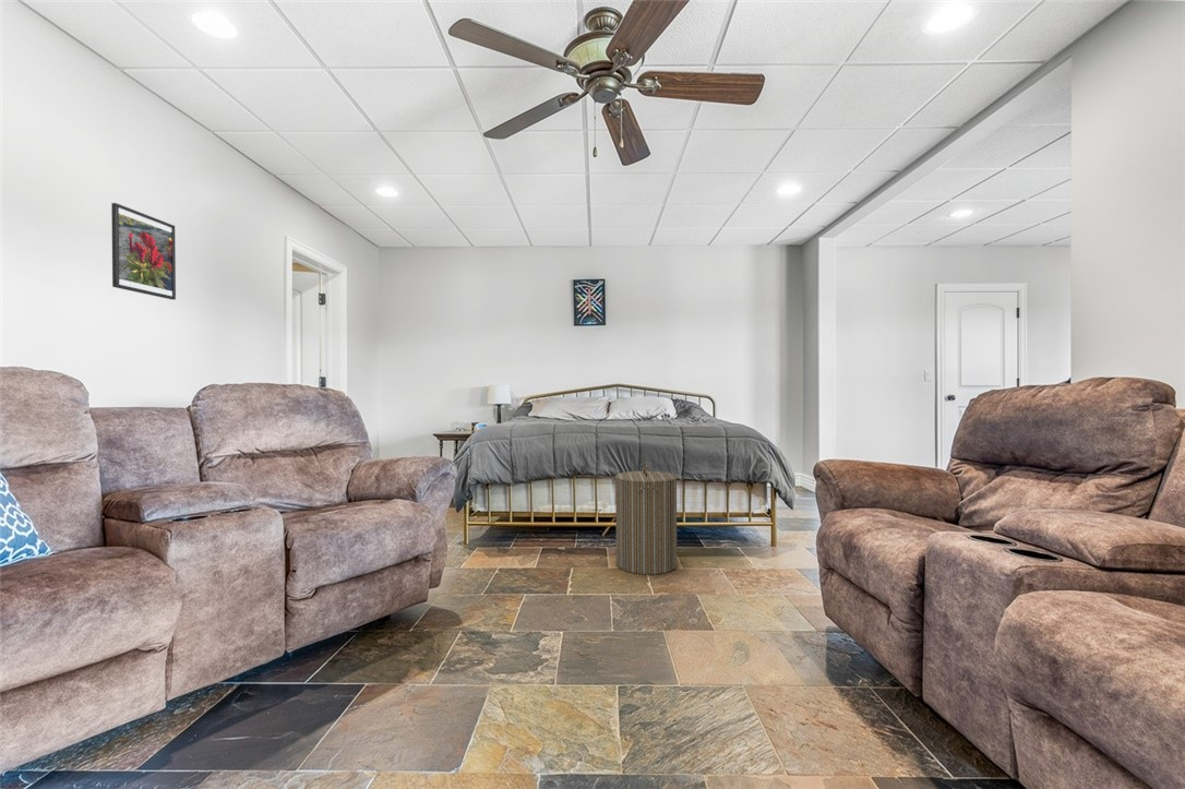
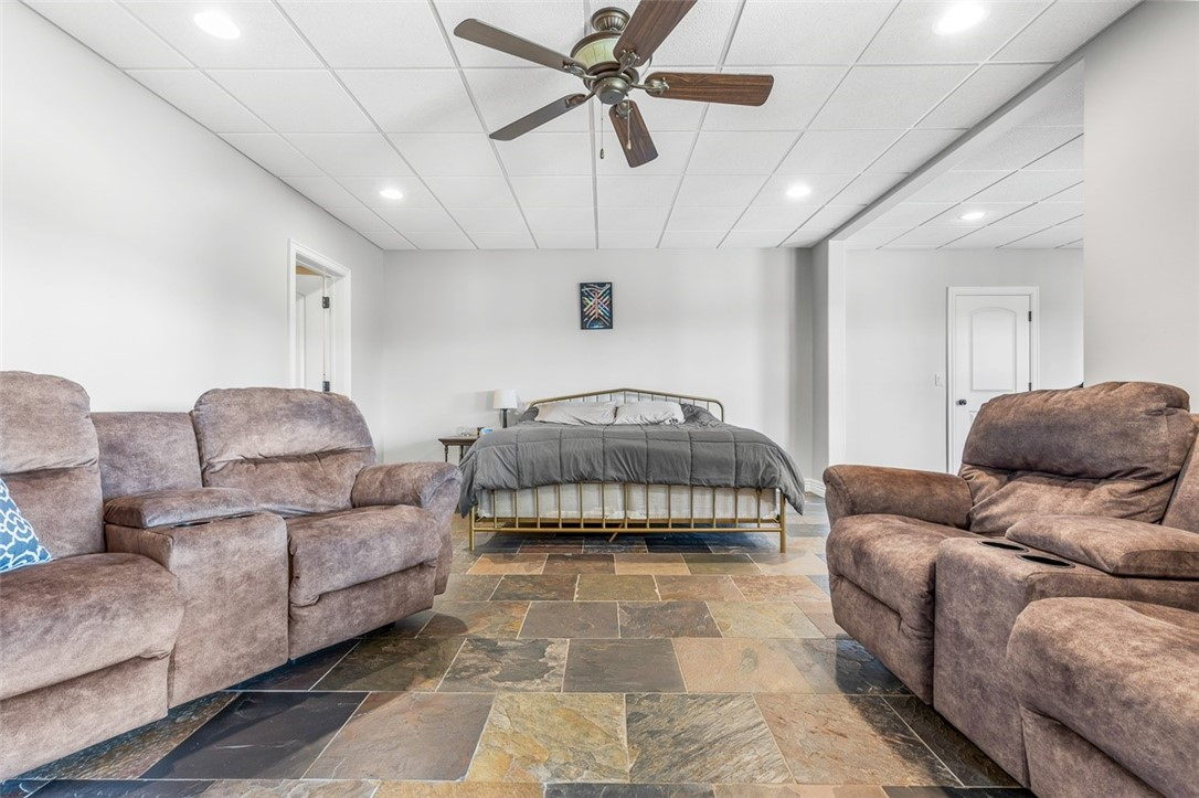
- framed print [110,202,177,301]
- laundry hamper [614,461,678,576]
